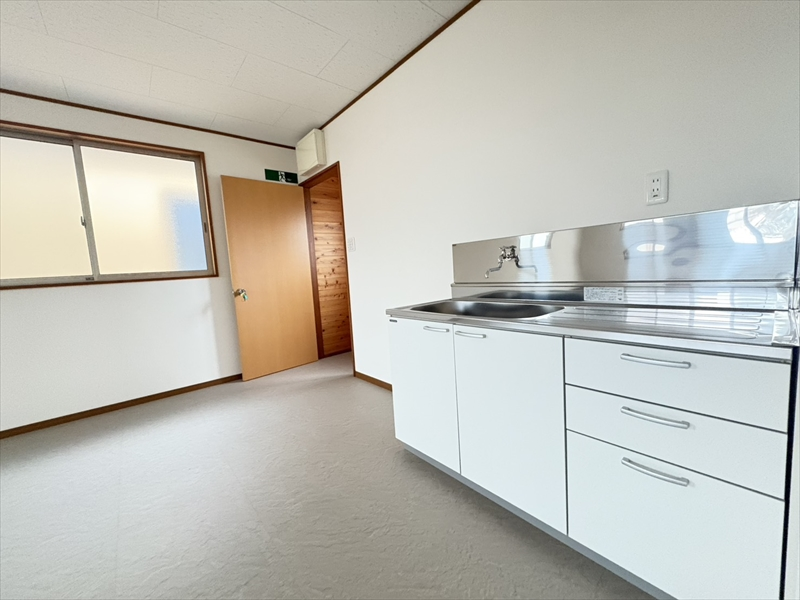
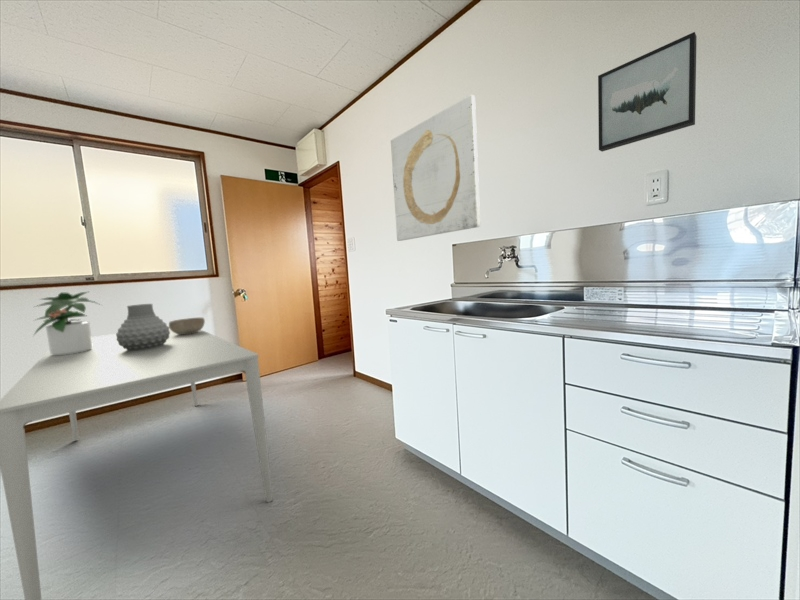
+ bowl [168,317,206,334]
+ wall art [597,31,698,153]
+ vase [115,303,170,351]
+ wall art [390,94,481,242]
+ potted plant [32,291,102,355]
+ dining table [0,328,274,600]
